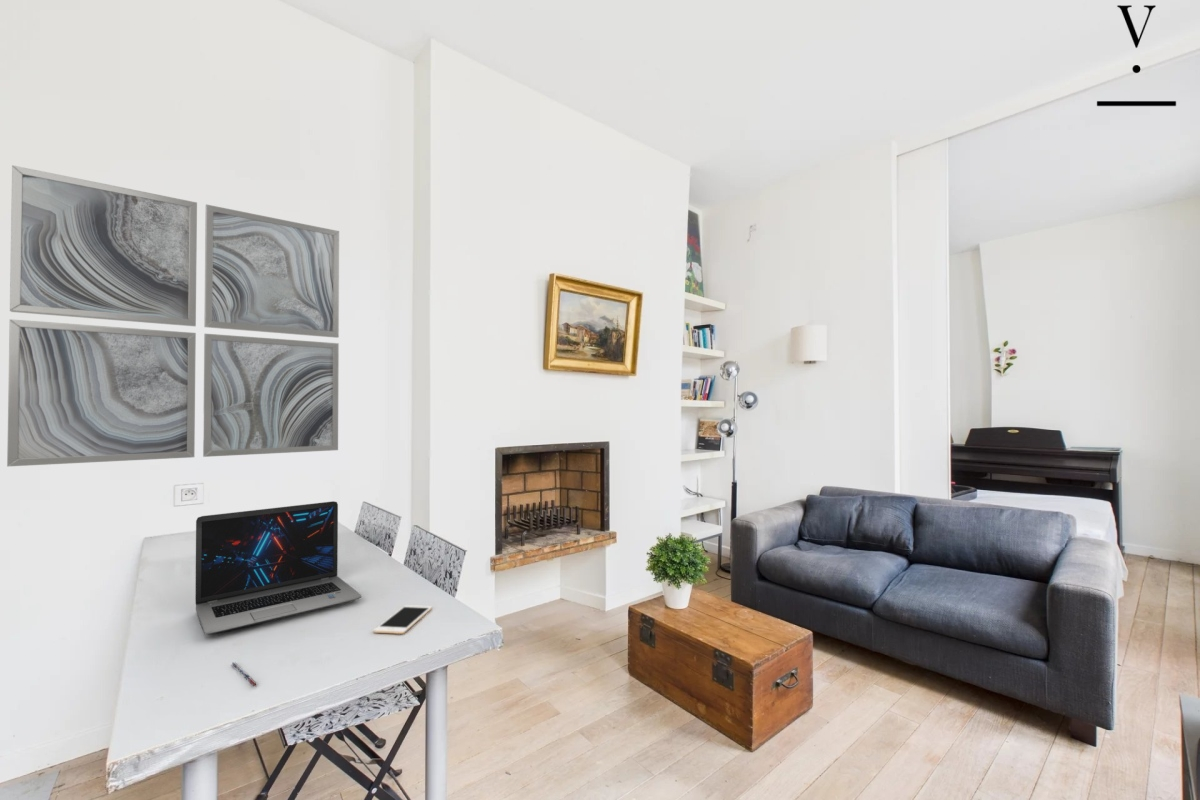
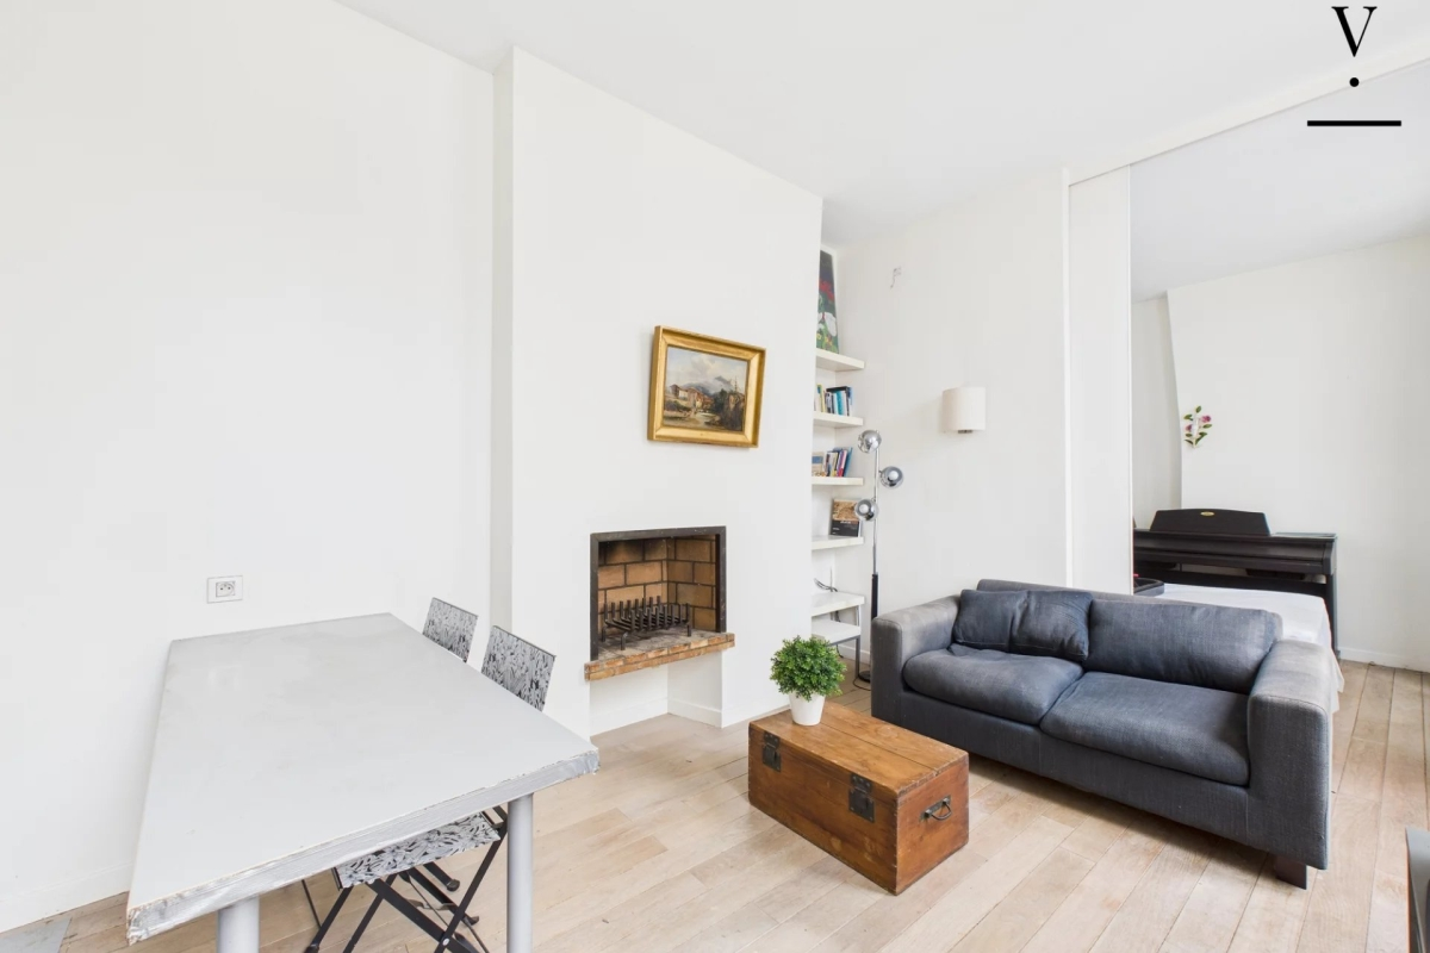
- wall art [6,164,340,468]
- pen [231,661,257,687]
- cell phone [373,604,433,635]
- laptop [194,500,362,635]
